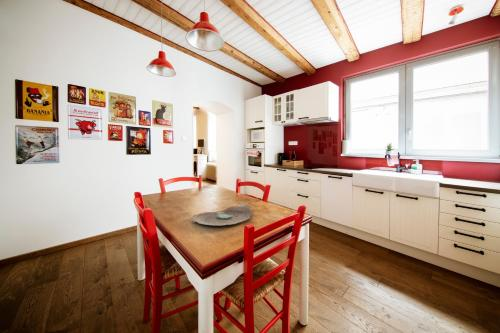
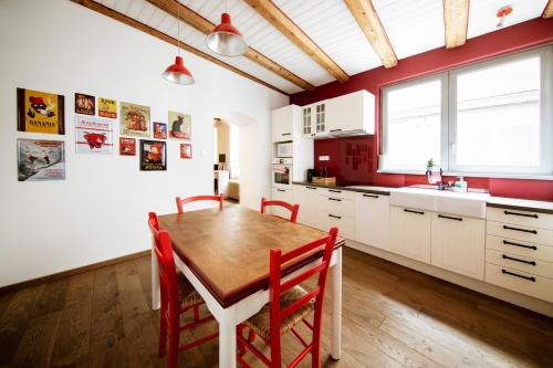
- decorative bowl [190,203,254,226]
